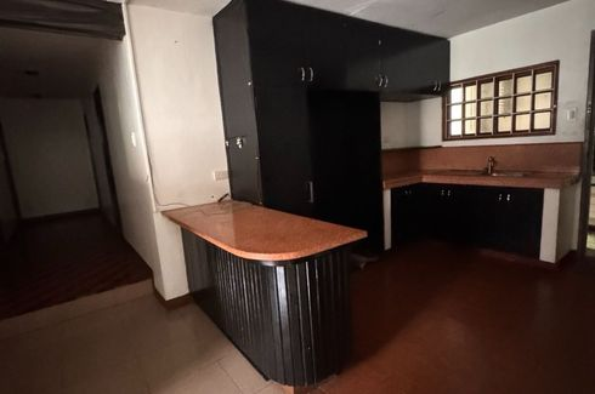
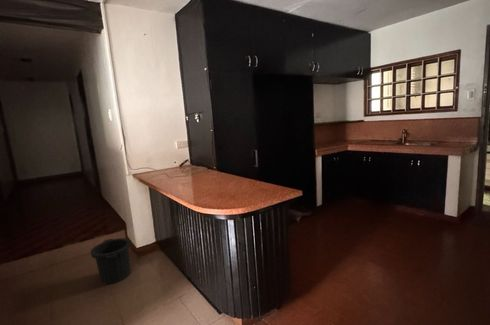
+ trash can [89,237,132,285]
